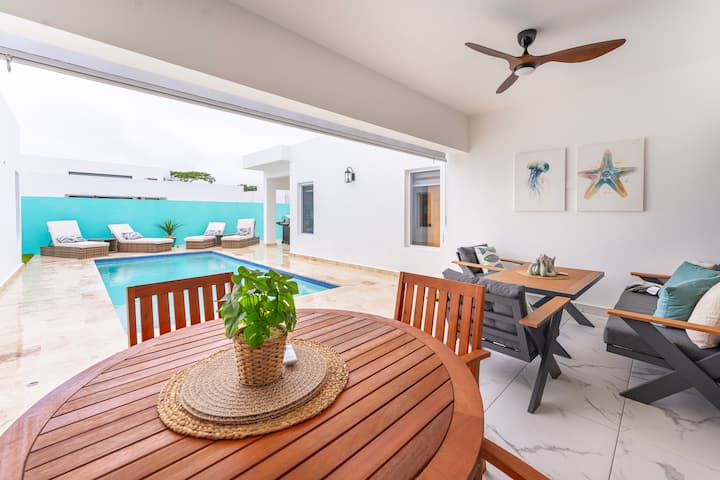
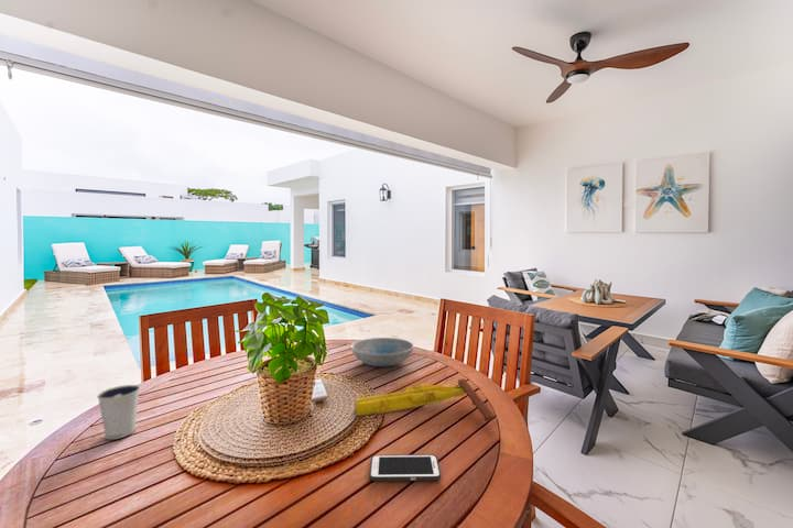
+ dixie cup [96,384,141,440]
+ dish [350,337,415,367]
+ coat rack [354,377,496,422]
+ cell phone [368,453,442,482]
